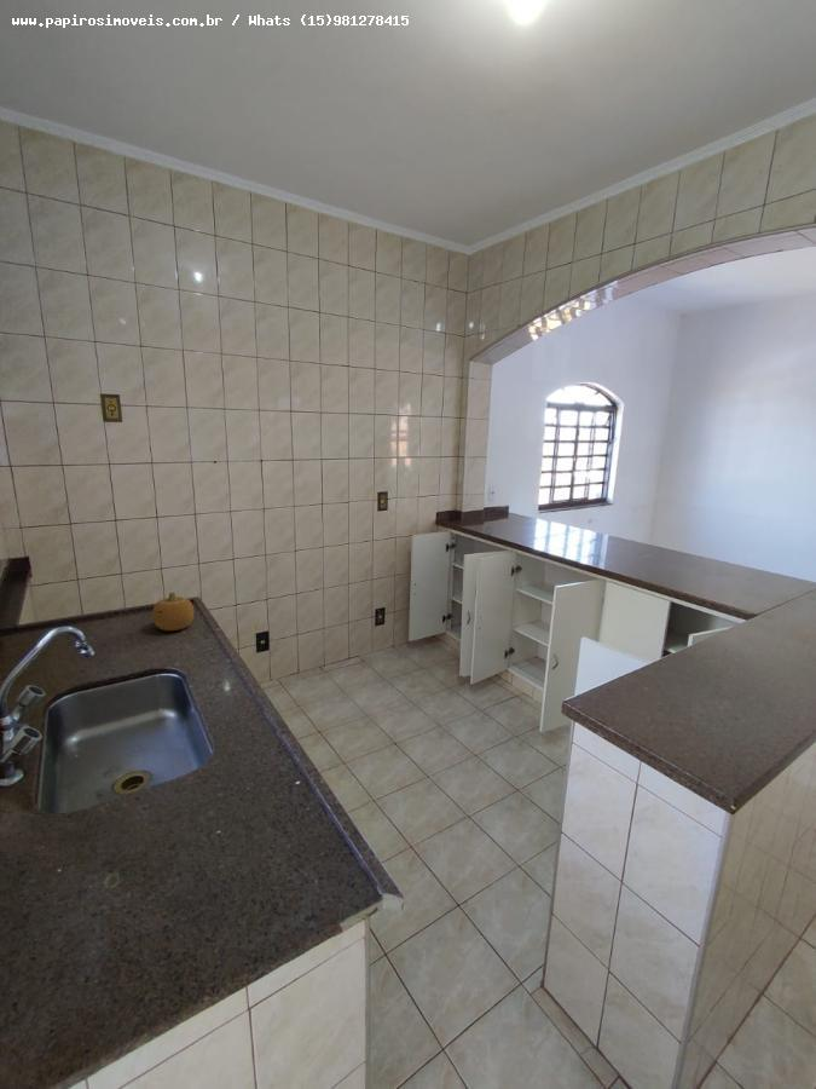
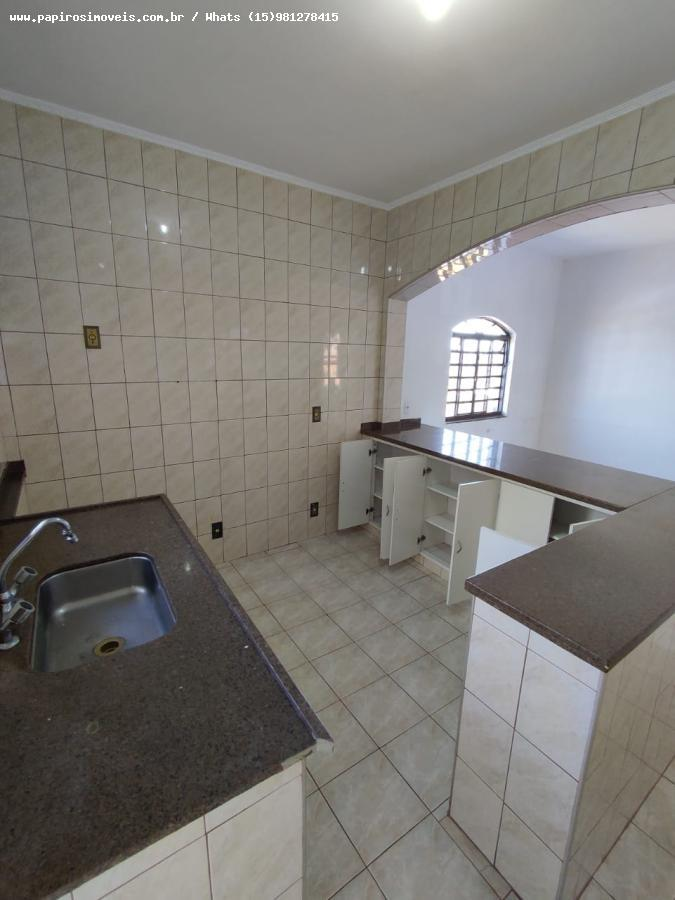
- fruit [151,590,196,632]
